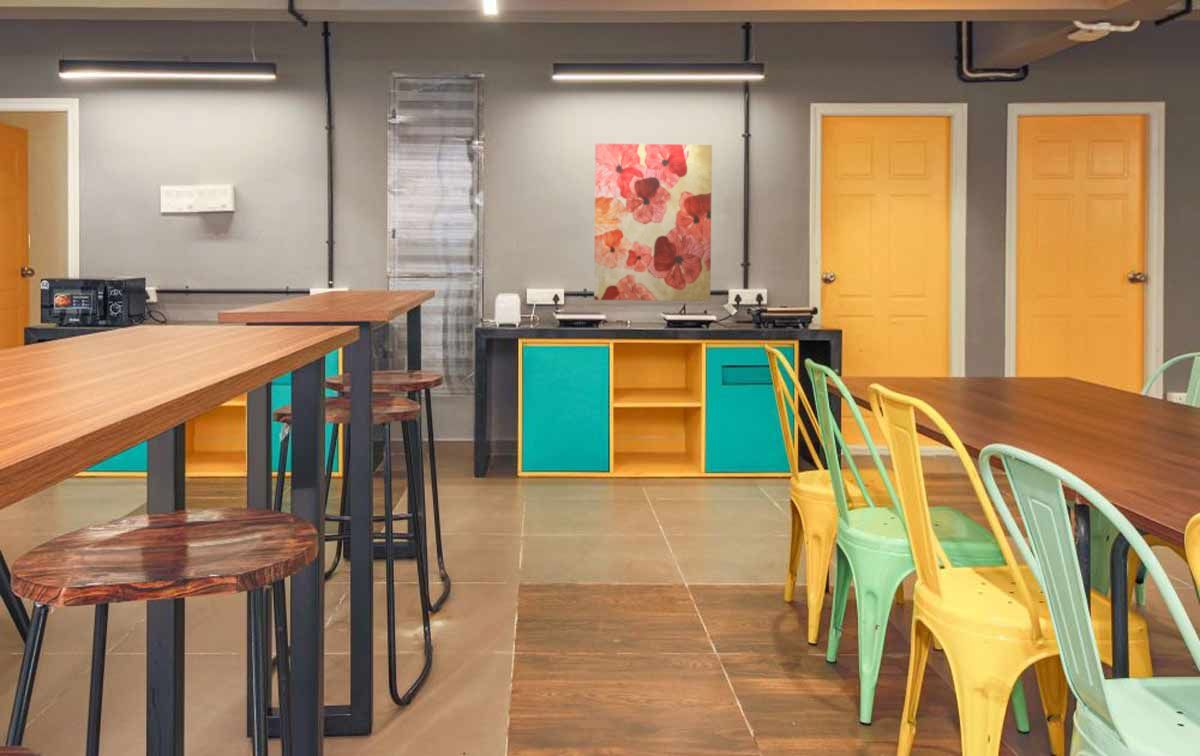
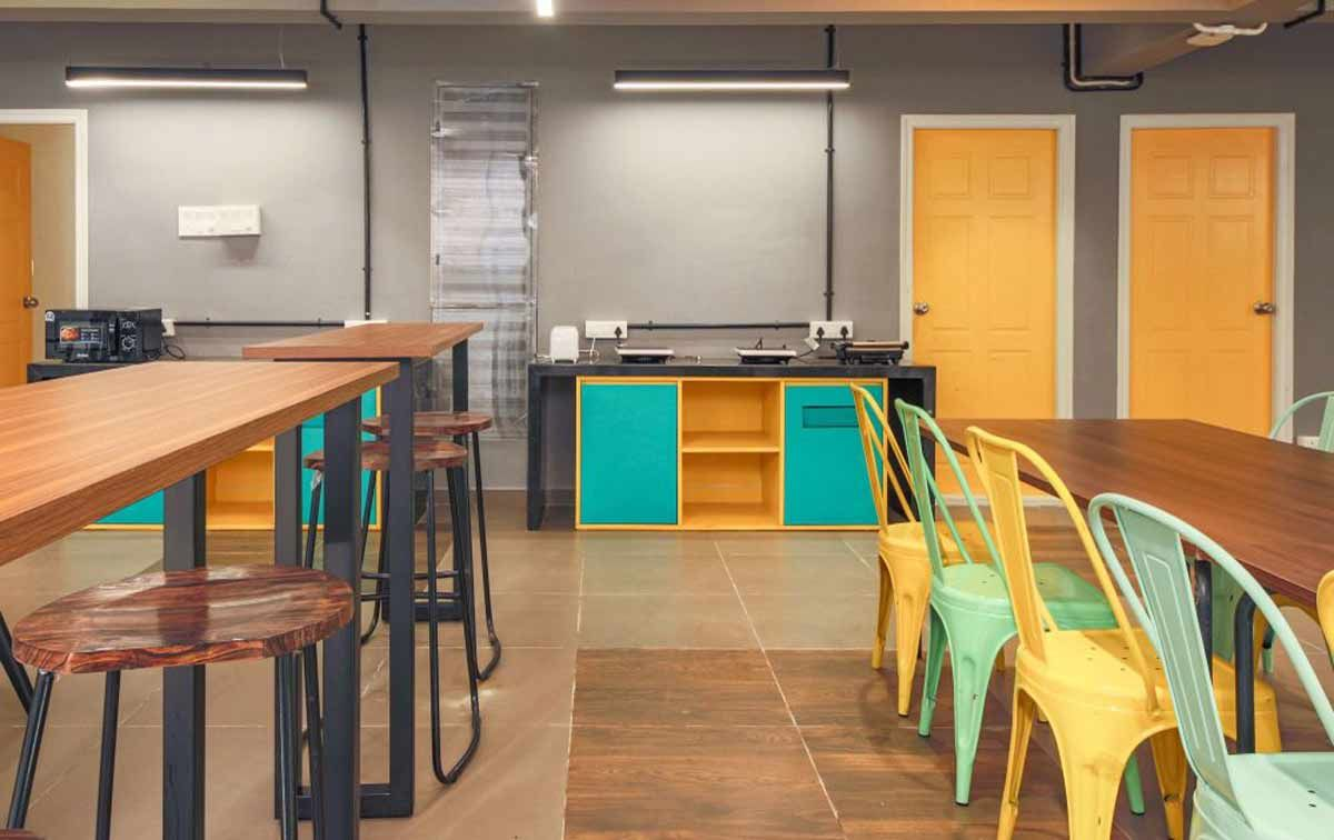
- wall art [593,142,713,302]
